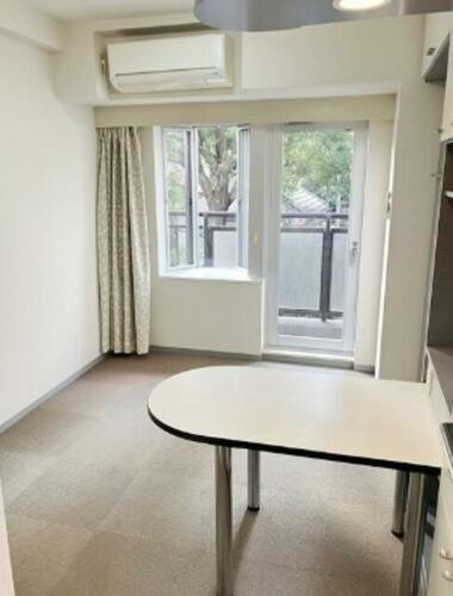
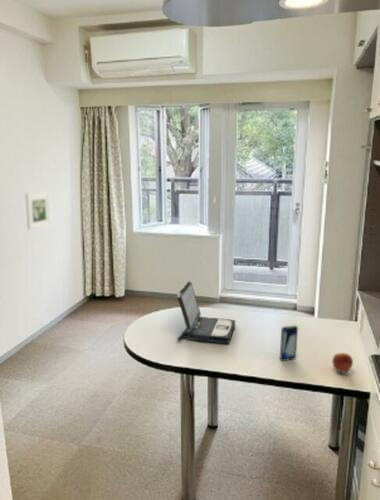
+ laptop [176,280,236,344]
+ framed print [24,191,52,231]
+ smartphone [279,325,299,362]
+ apple [331,352,354,374]
